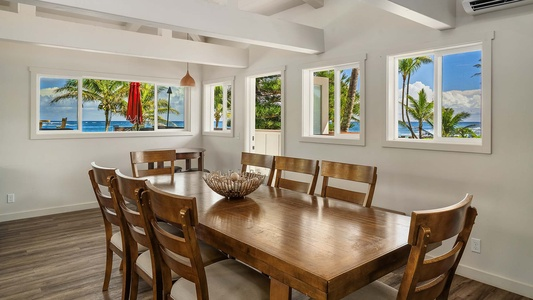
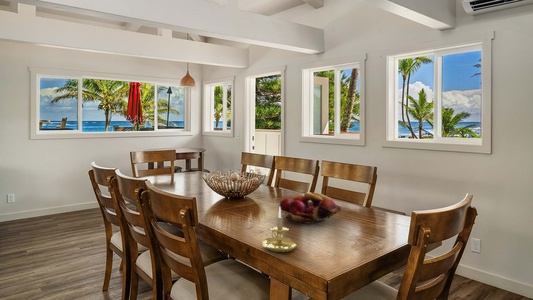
+ fruit basket [277,191,342,225]
+ candle holder [261,207,298,253]
